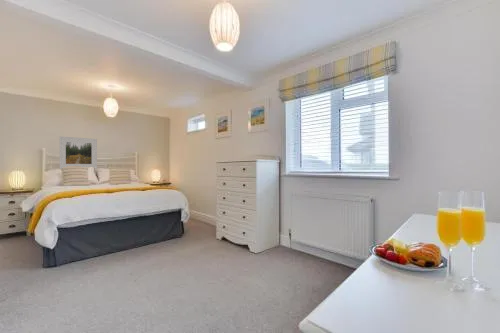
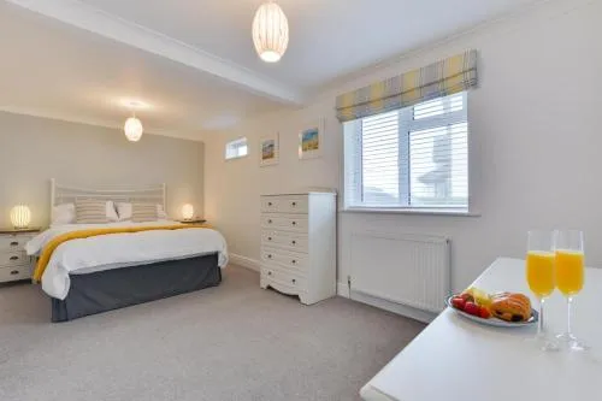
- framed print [59,136,98,170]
